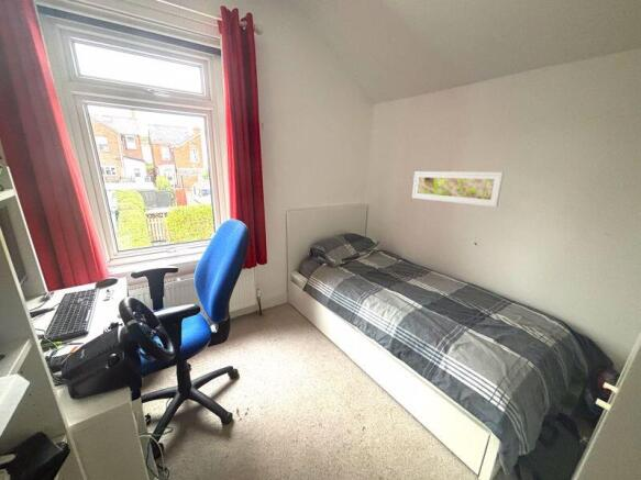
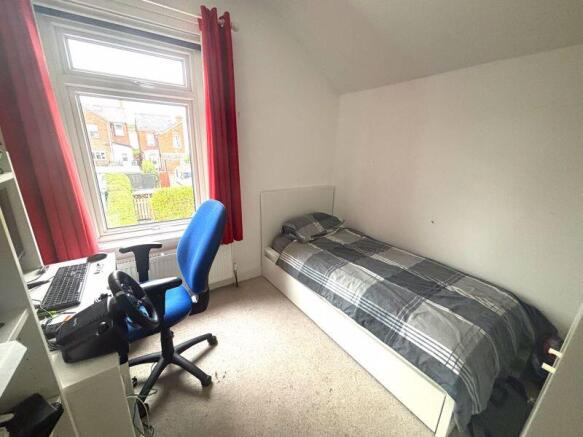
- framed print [411,170,505,208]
